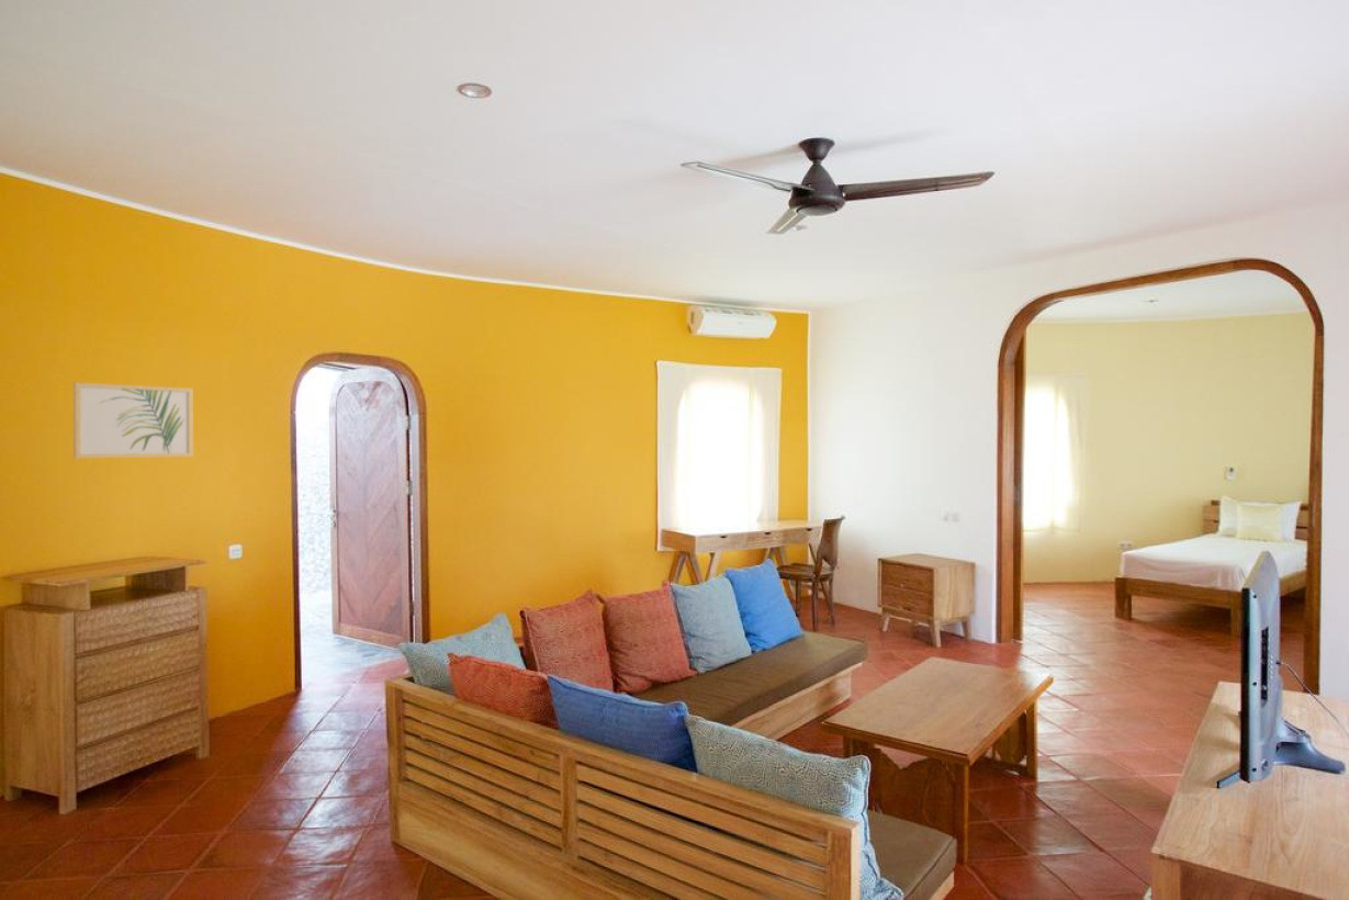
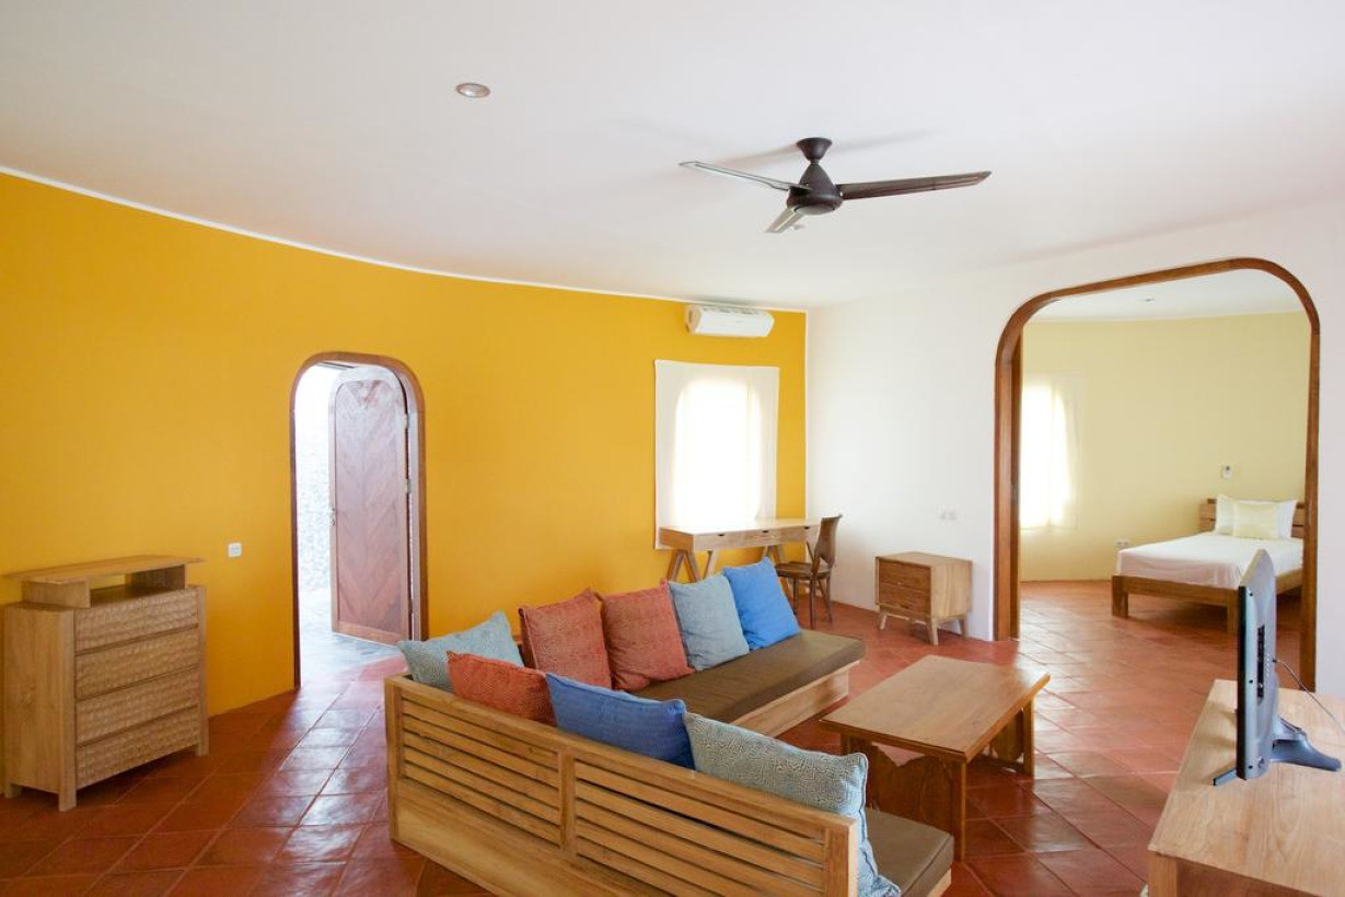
- wall art [72,381,194,460]
